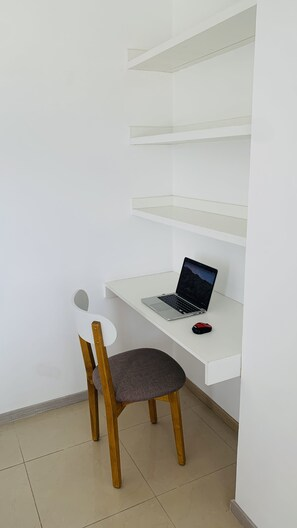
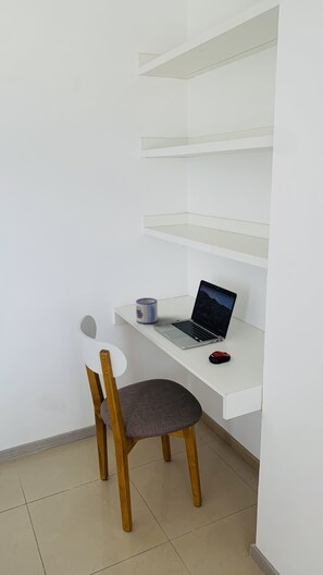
+ mug [135,297,159,325]
